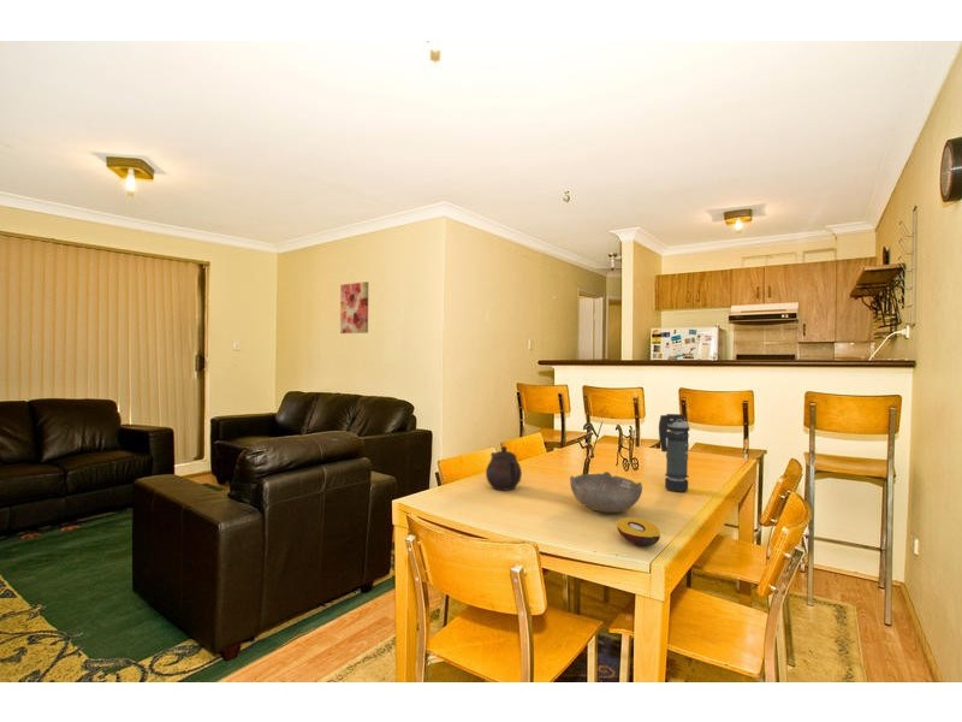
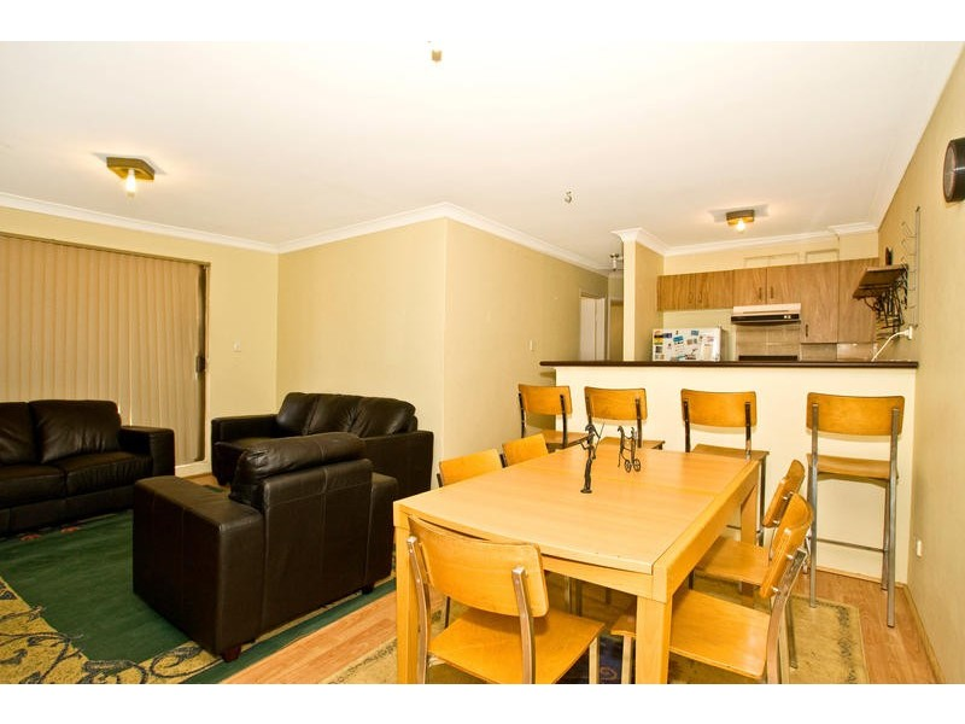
- fruit [616,517,661,548]
- bowl [569,471,643,514]
- wall art [339,280,369,335]
- teapot [485,445,523,492]
- smoke grenade [658,413,690,492]
